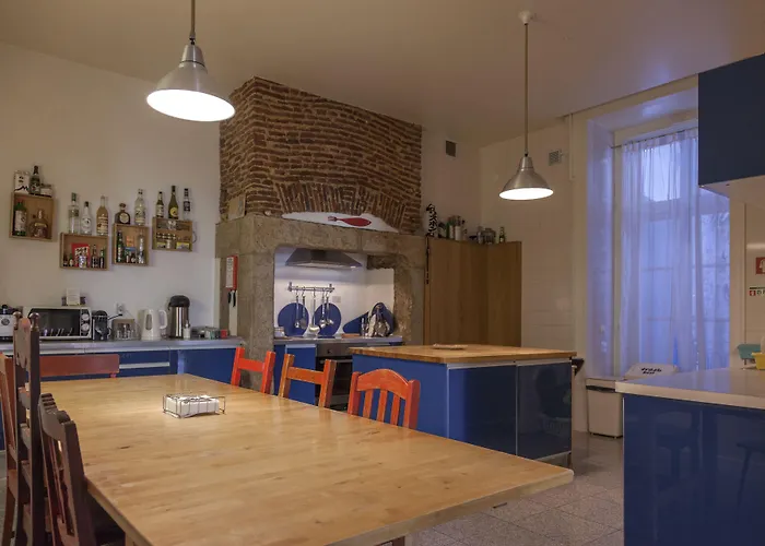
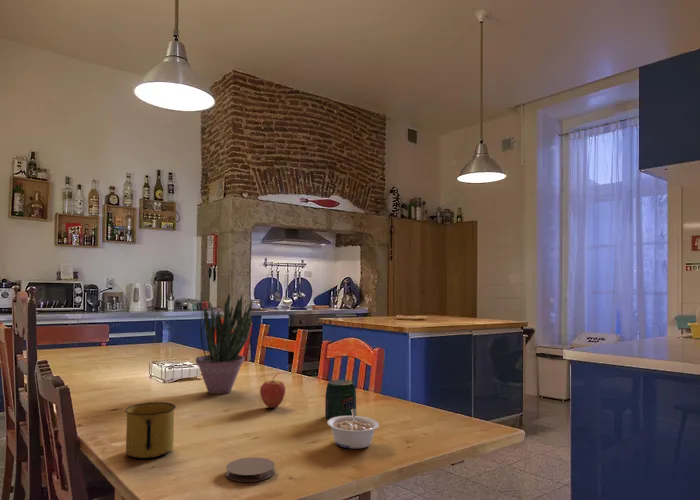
+ legume [326,408,380,450]
+ jar [324,379,357,420]
+ mug [125,401,176,459]
+ potted plant [194,293,253,395]
+ coaster [225,456,276,483]
+ fruit [259,374,286,409]
